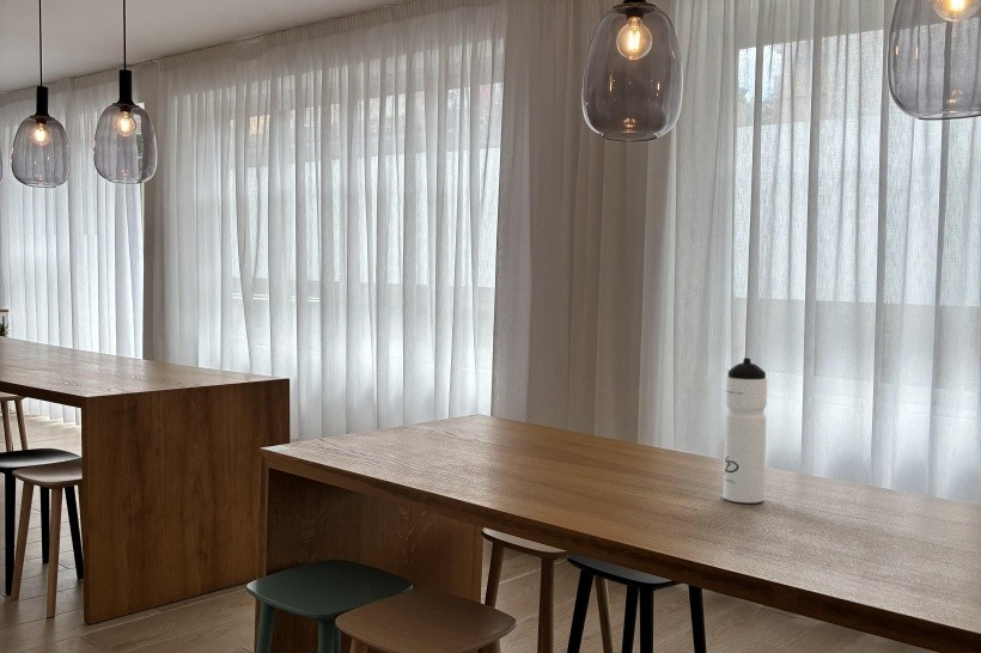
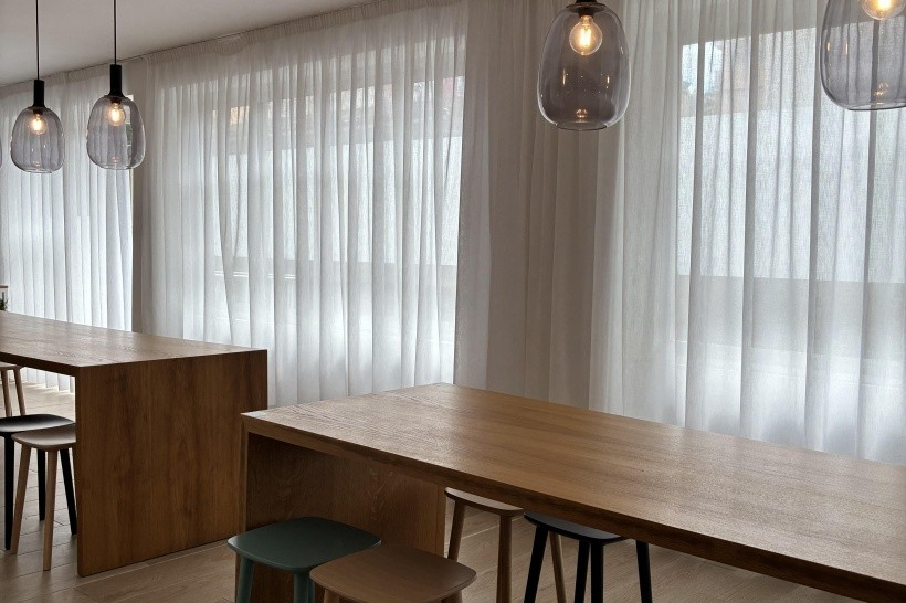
- water bottle [723,356,768,504]
